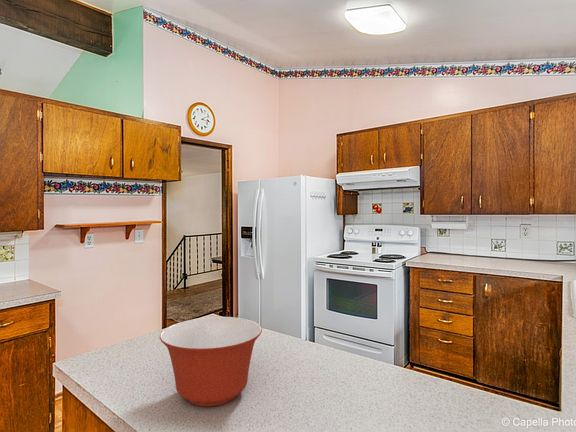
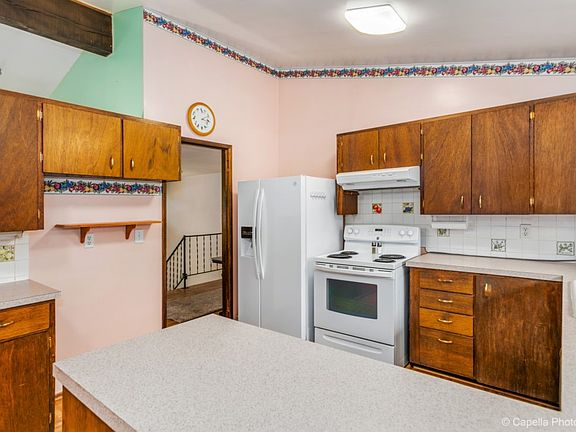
- mixing bowl [159,316,263,407]
